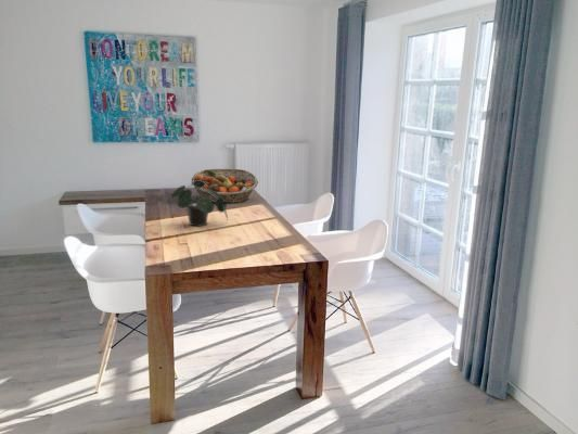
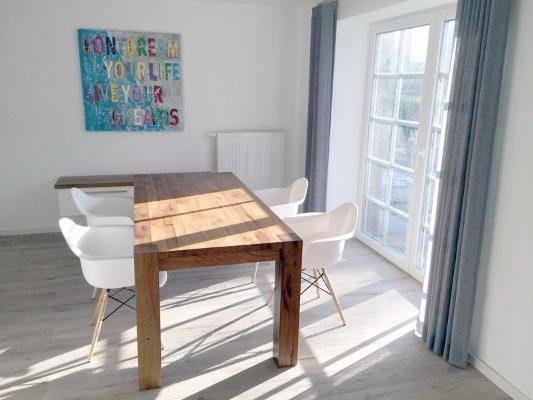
- fruit basket [190,168,259,204]
- potted plant [170,180,229,228]
